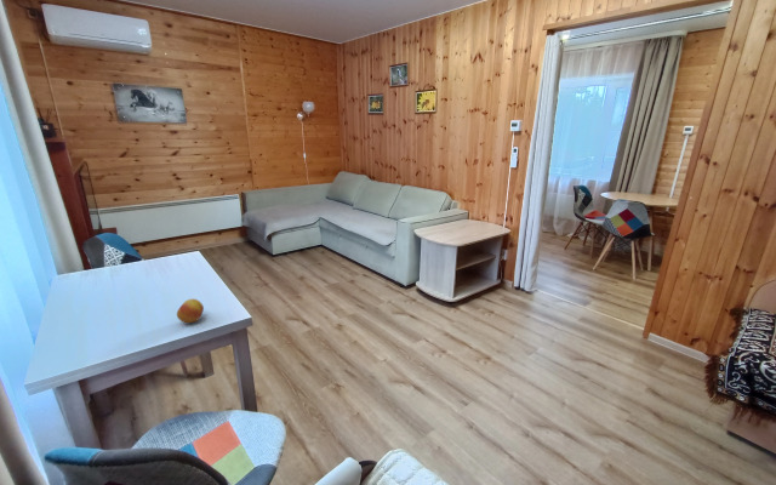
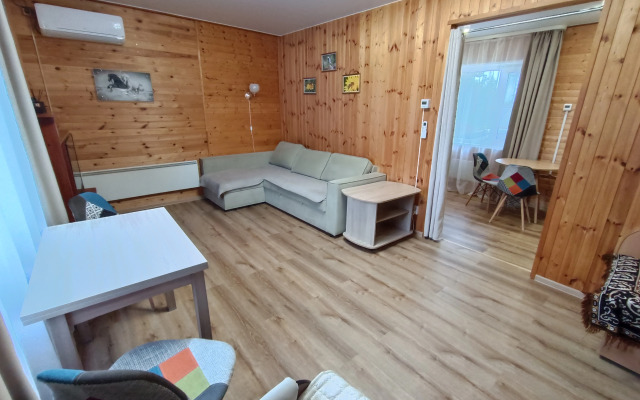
- fruit [176,297,205,324]
